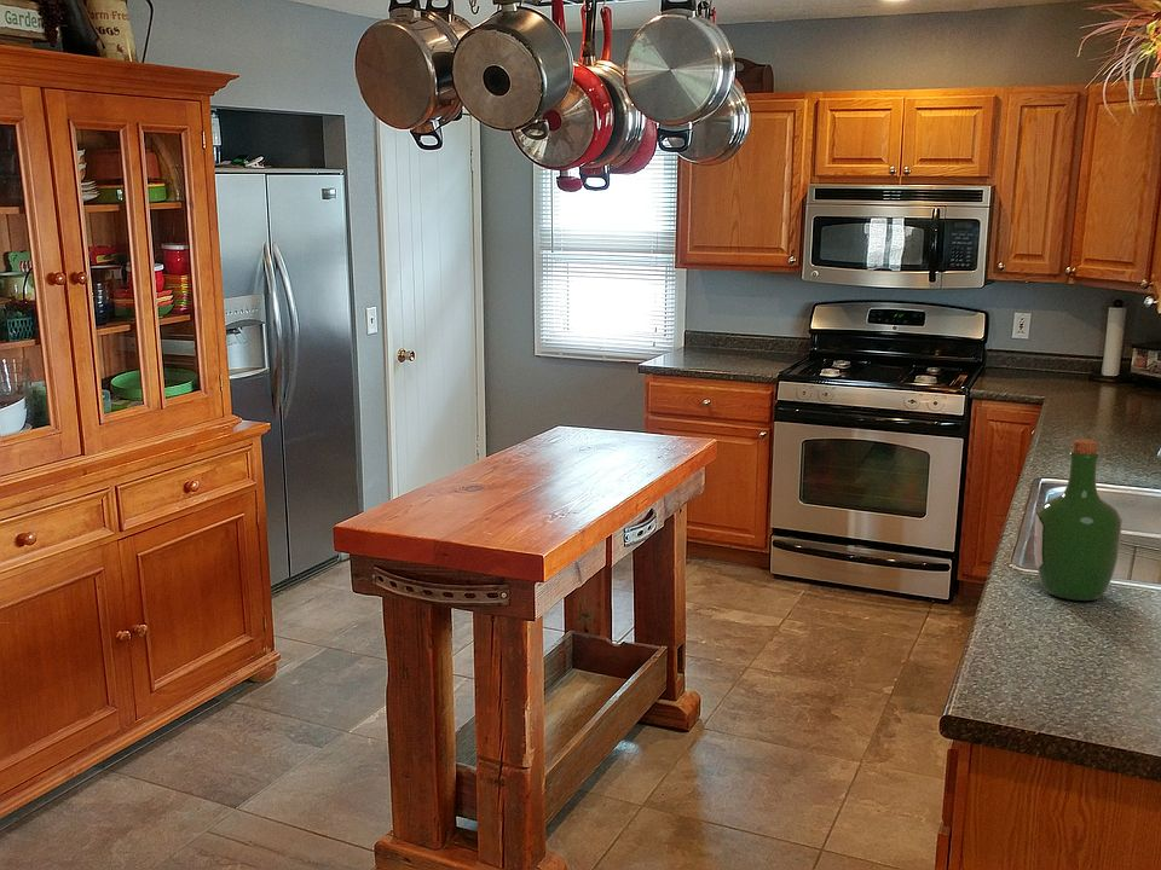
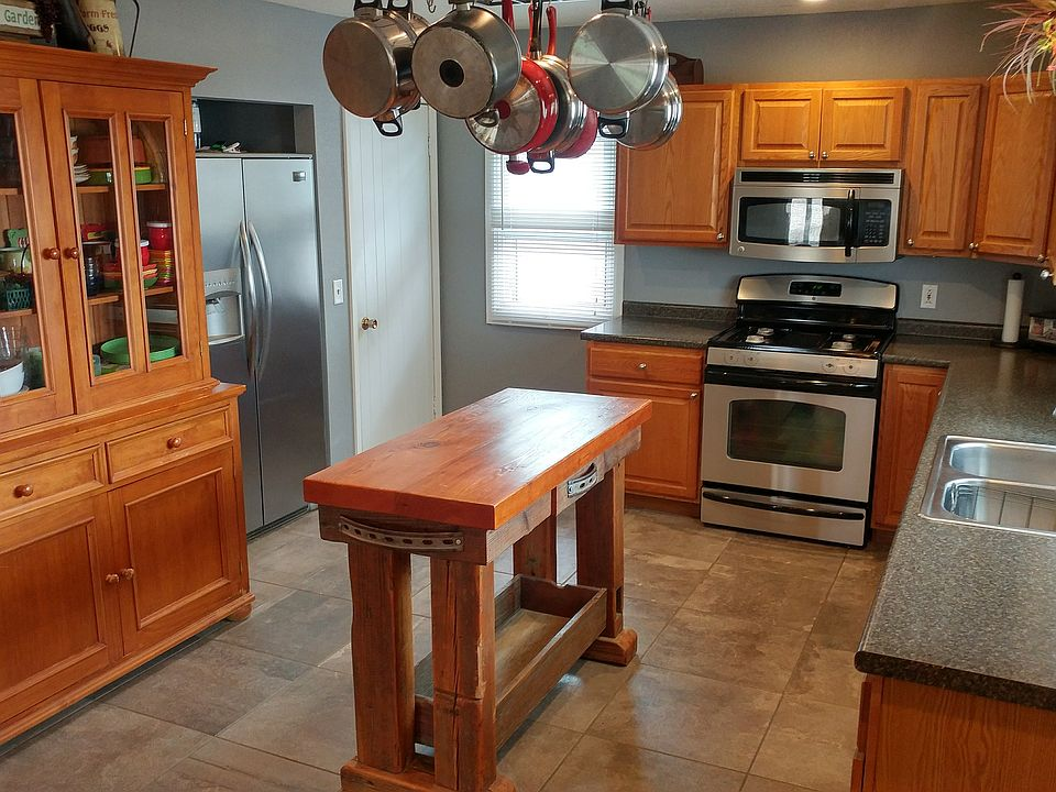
- wine bottle [1033,437,1124,602]
